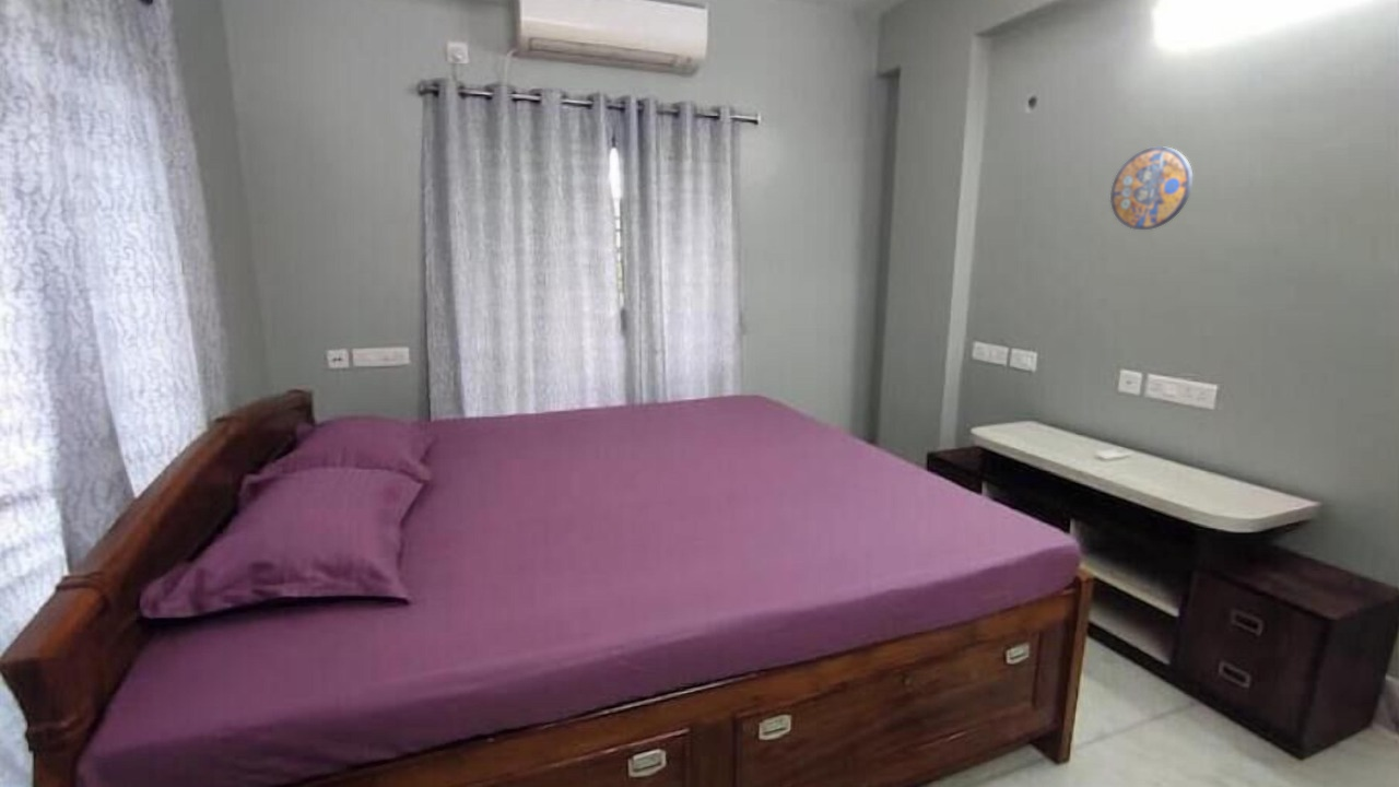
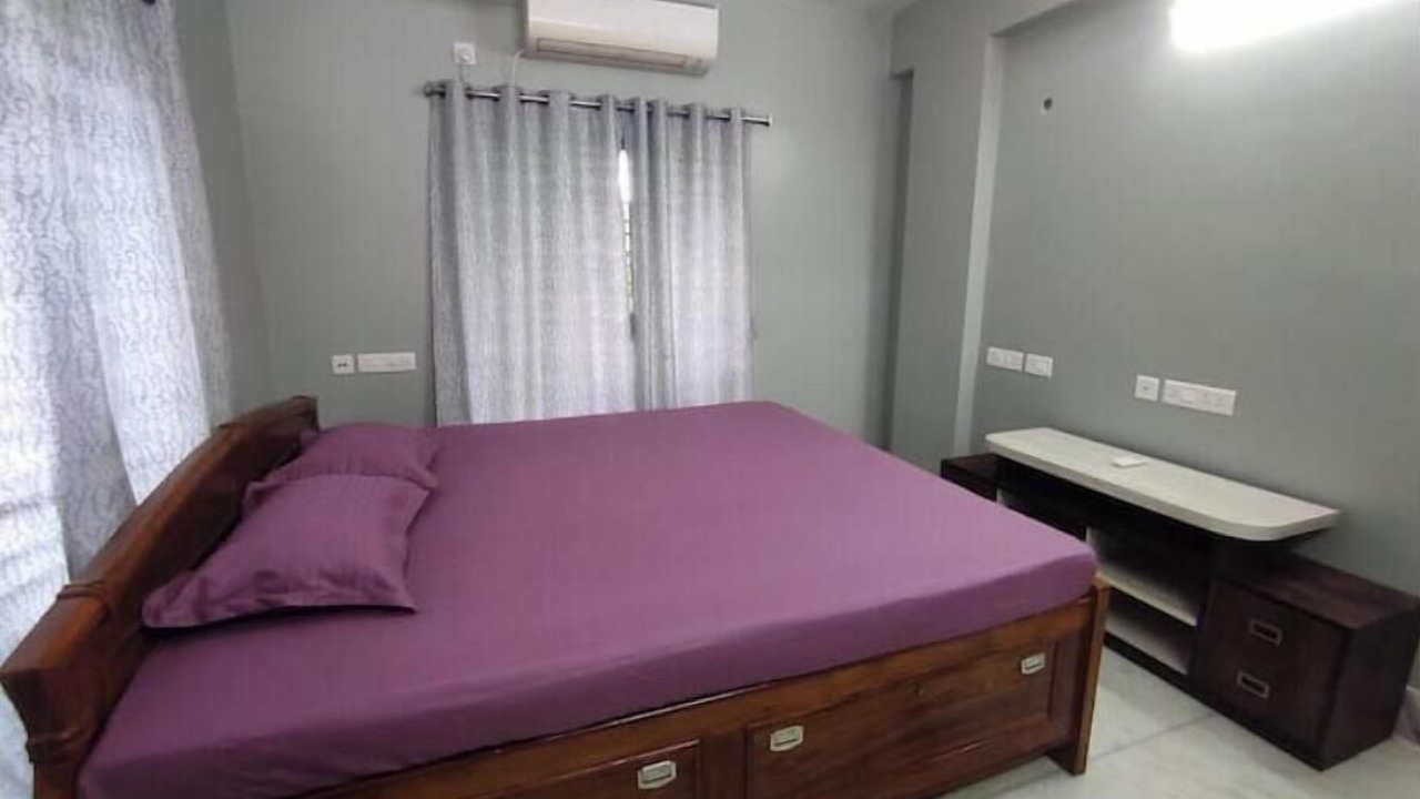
- manhole cover [1109,145,1194,231]
